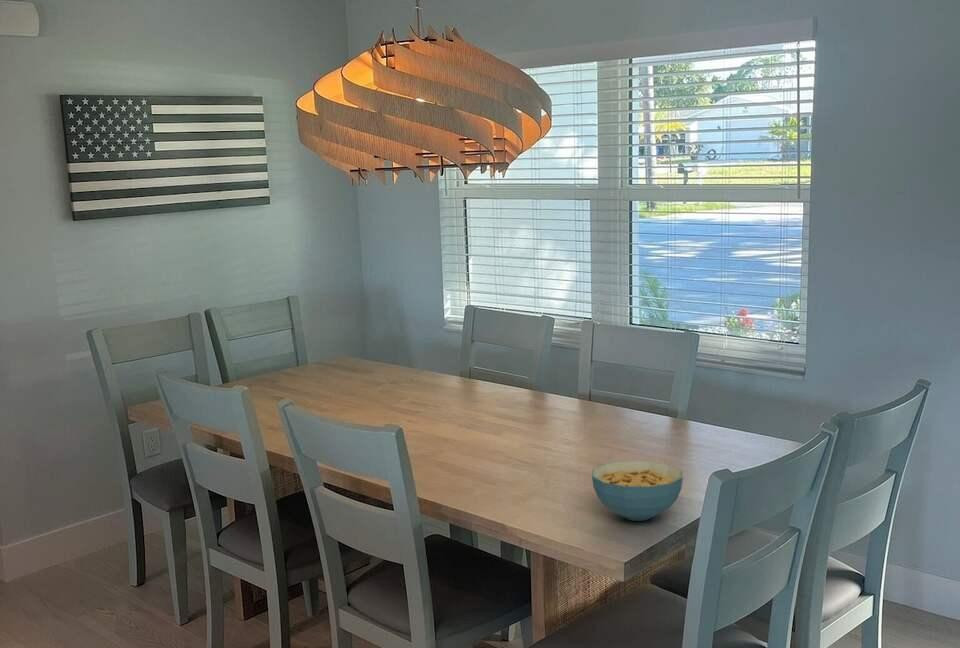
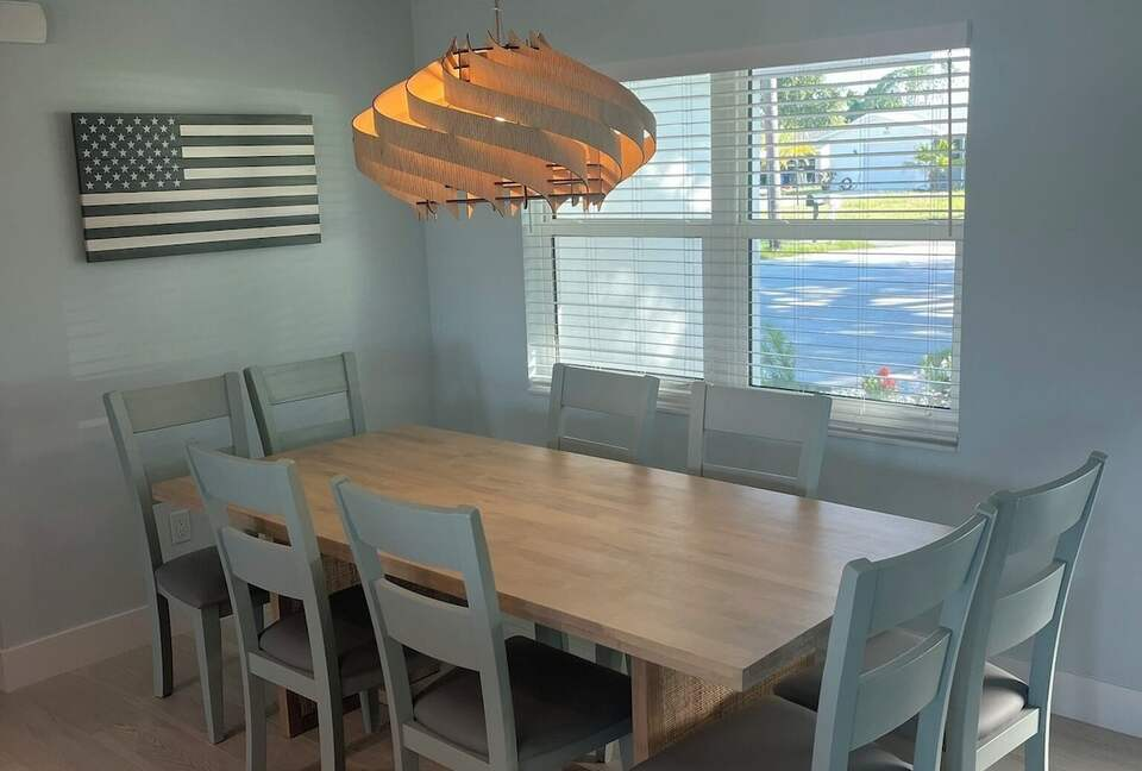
- cereal bowl [591,460,684,522]
